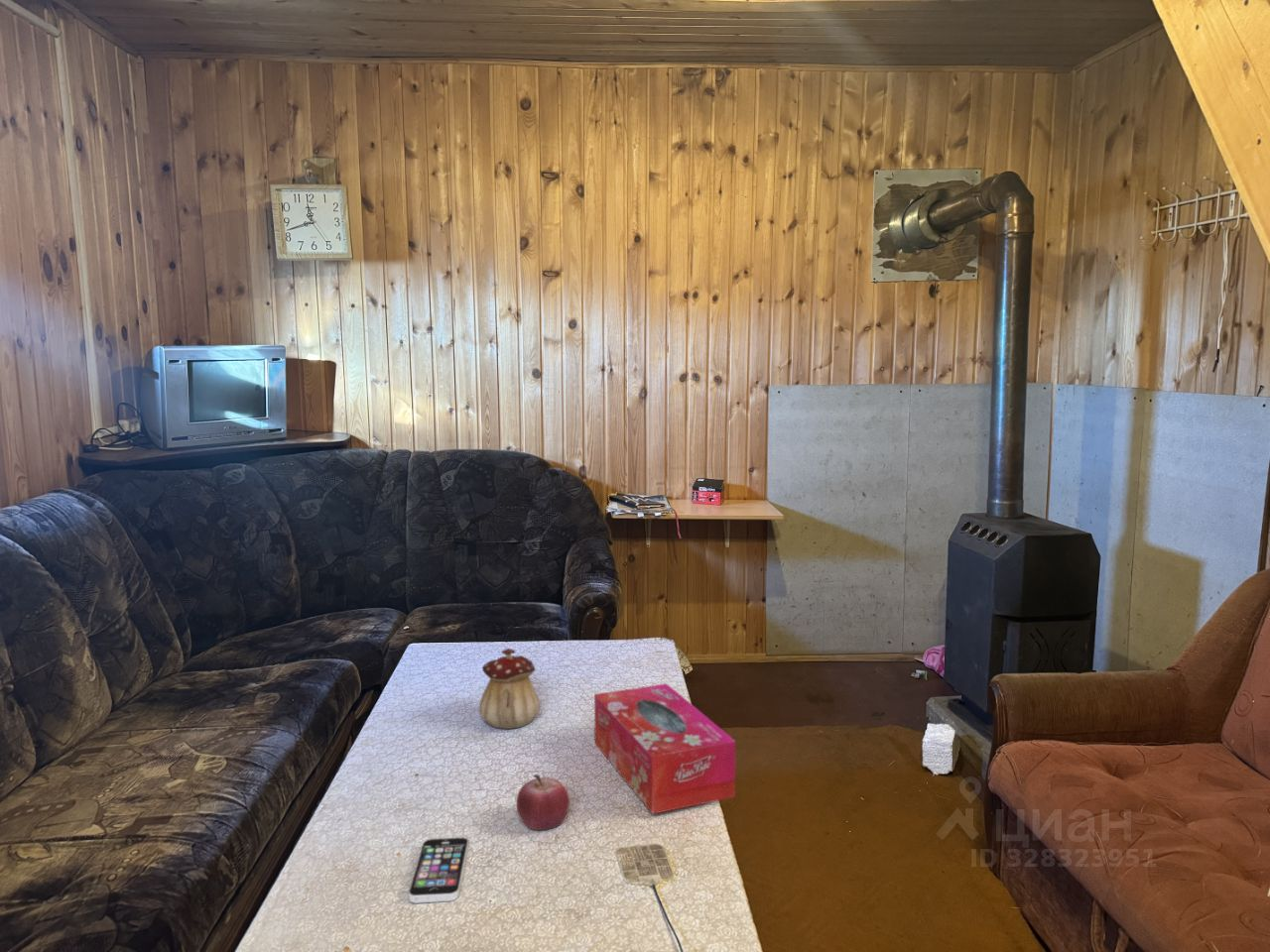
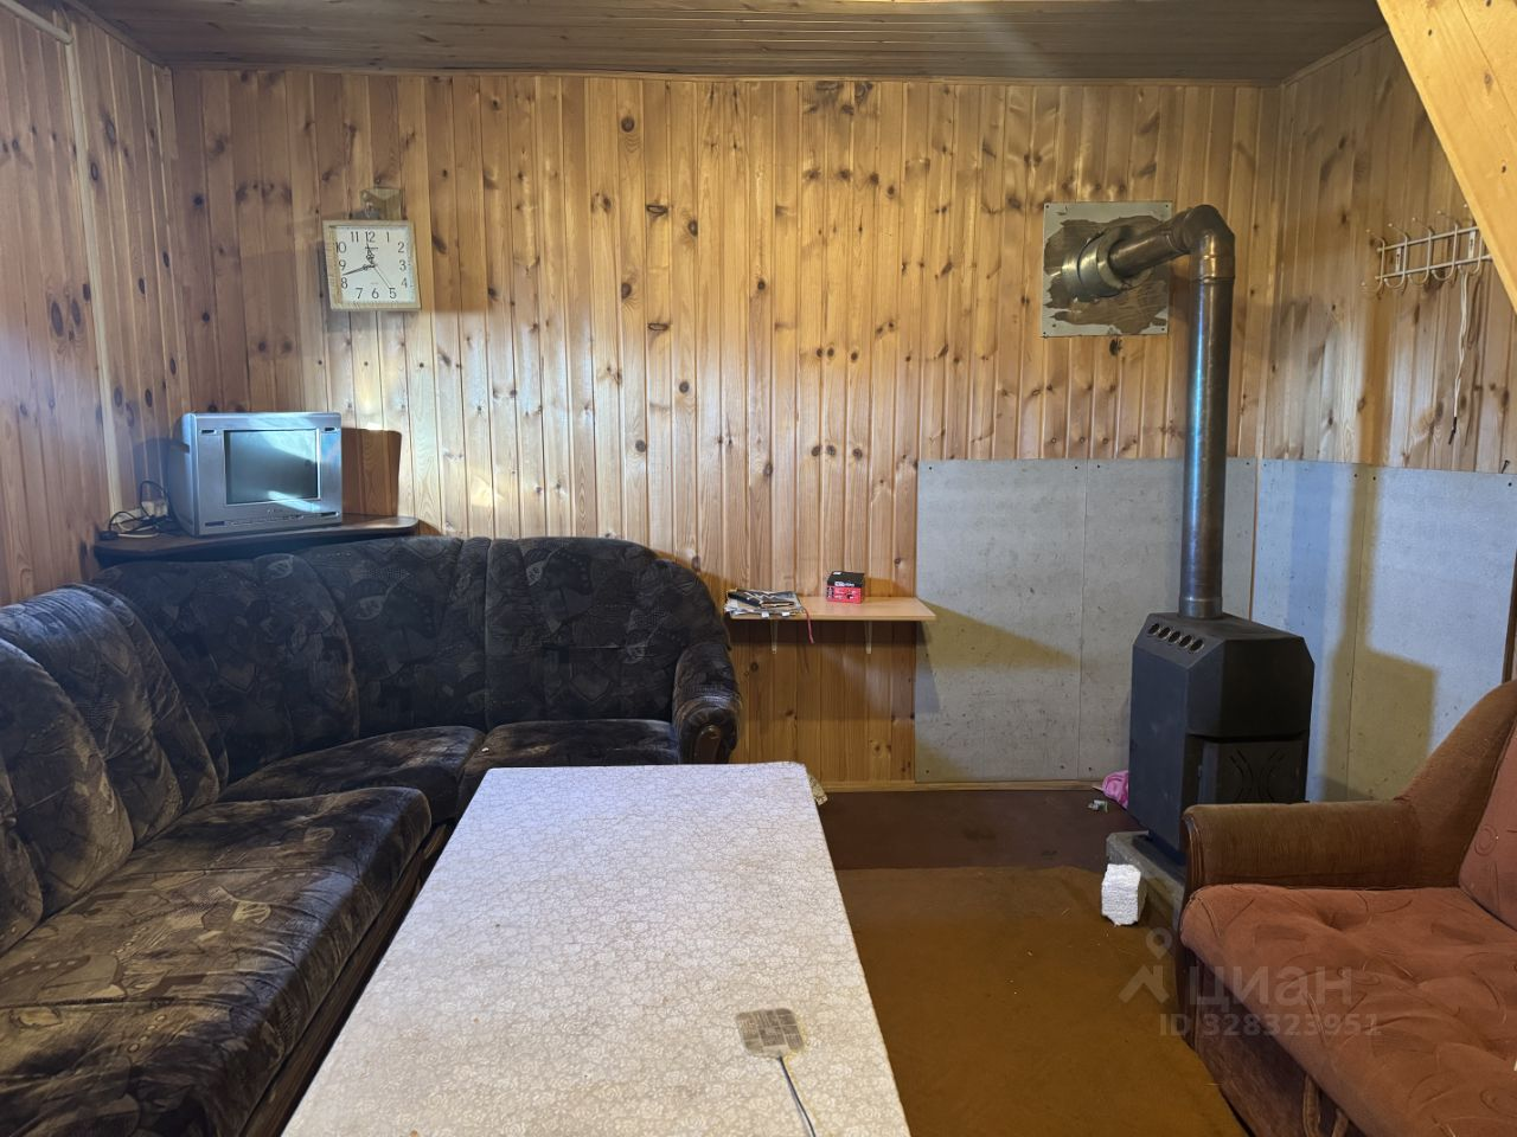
- tissue box [593,682,736,815]
- teapot [478,648,541,730]
- fruit [516,773,571,832]
- smartphone [408,837,469,904]
